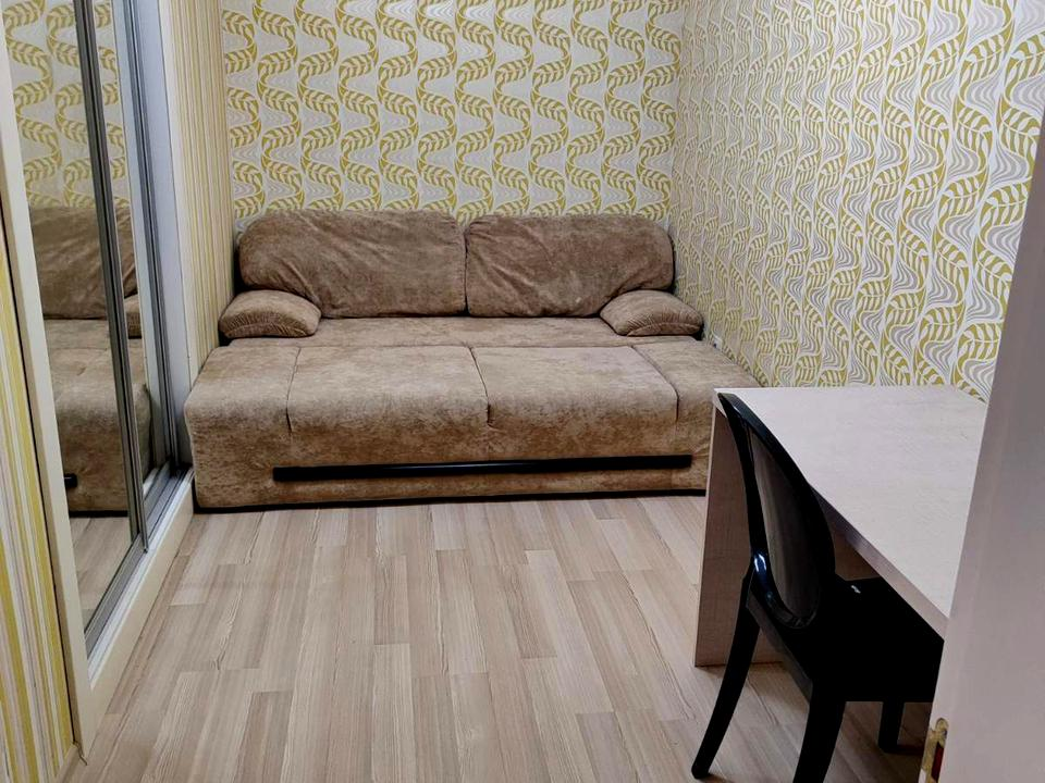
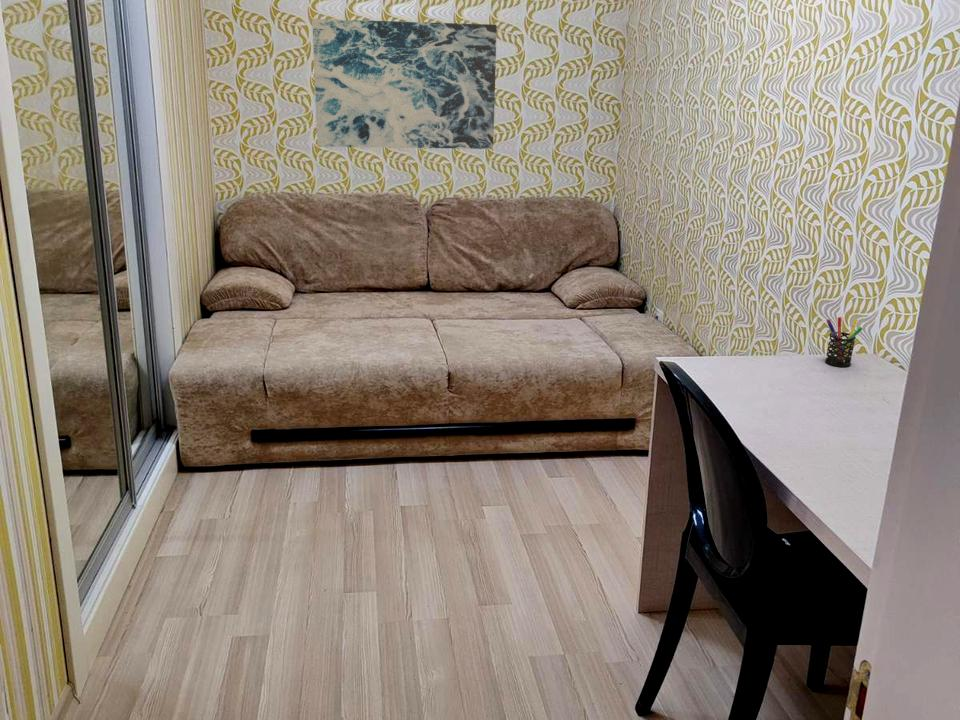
+ wall art [311,18,498,150]
+ pen holder [824,316,864,368]
